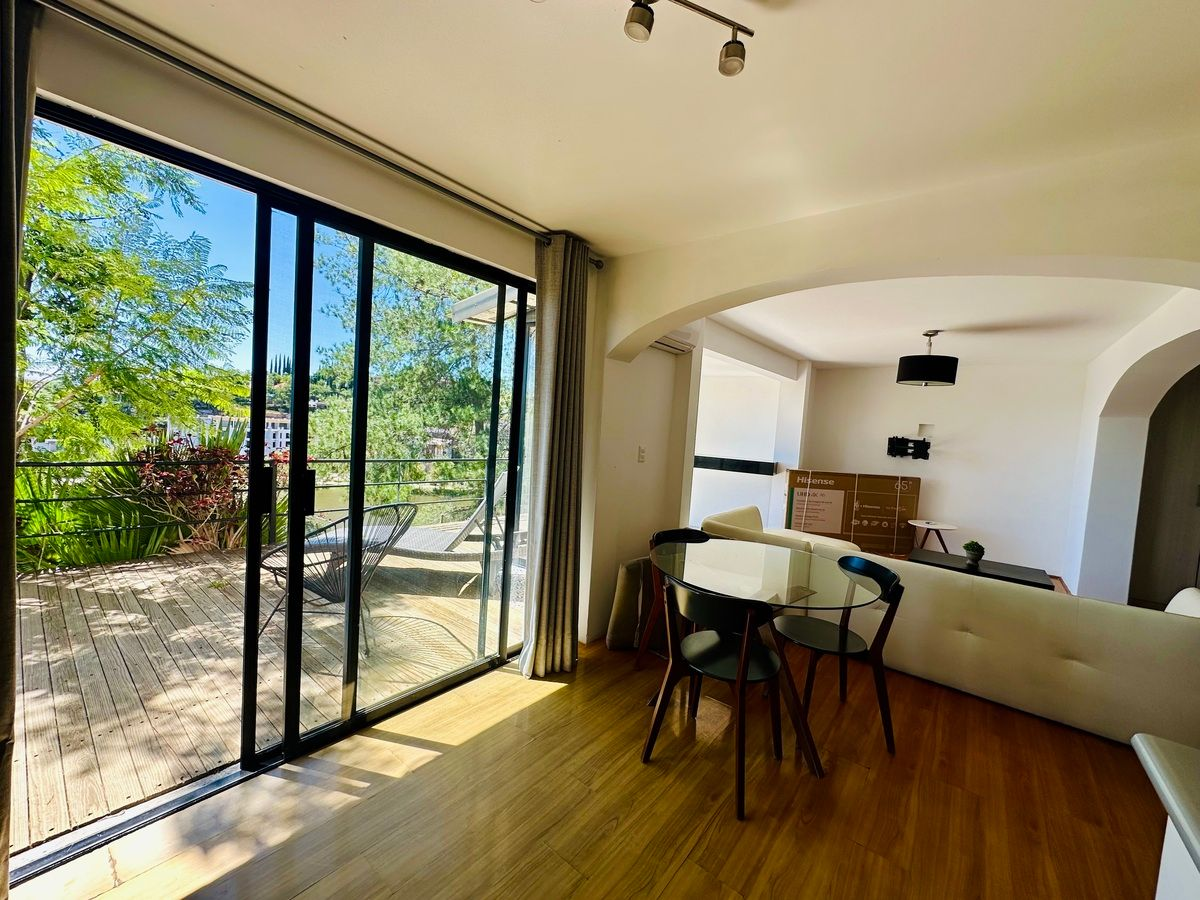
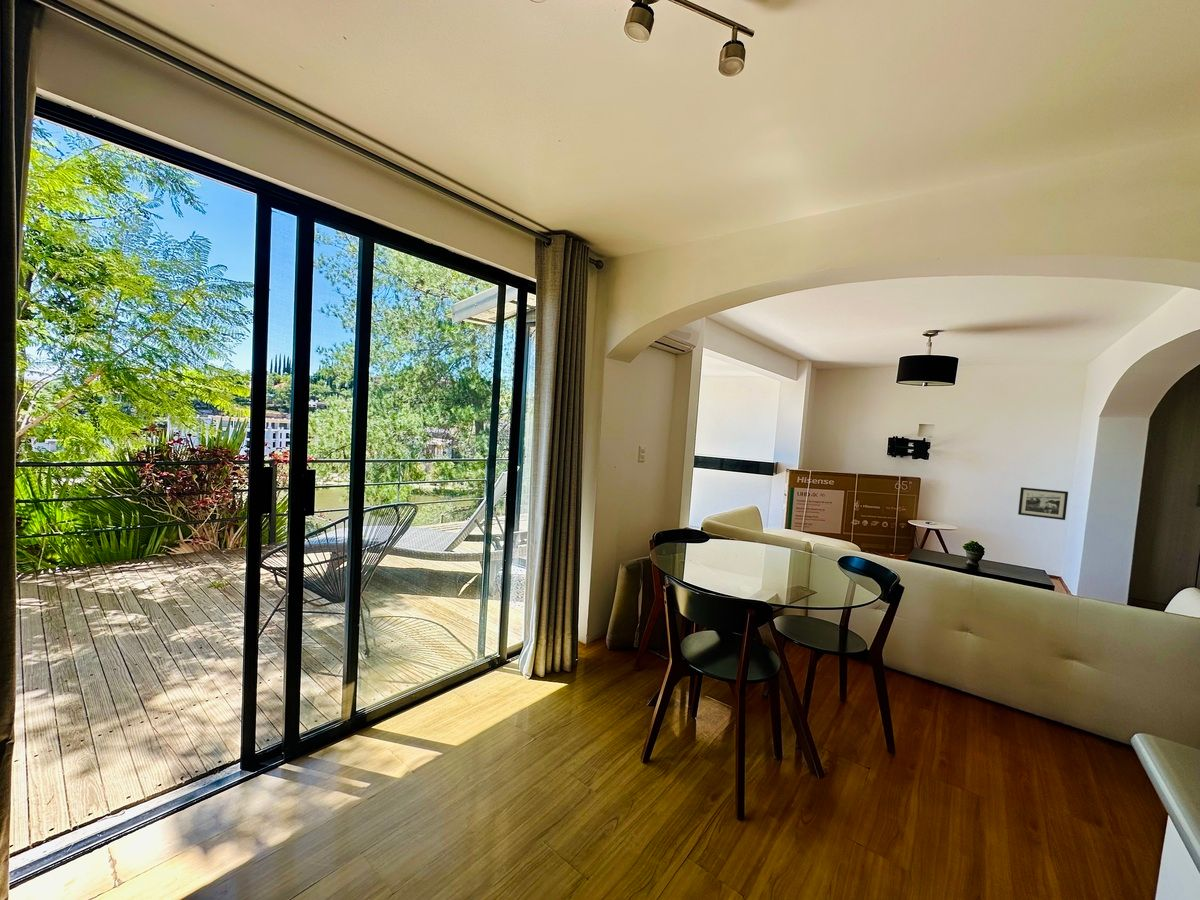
+ picture frame [1017,486,1069,521]
